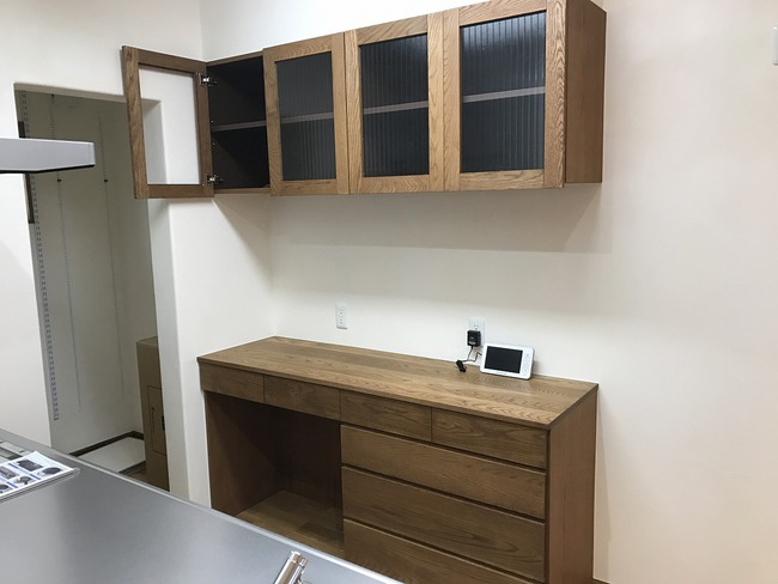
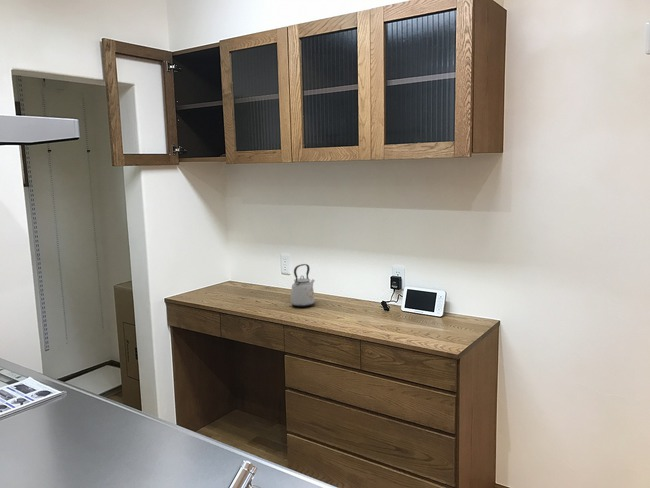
+ kettle [290,263,316,308]
